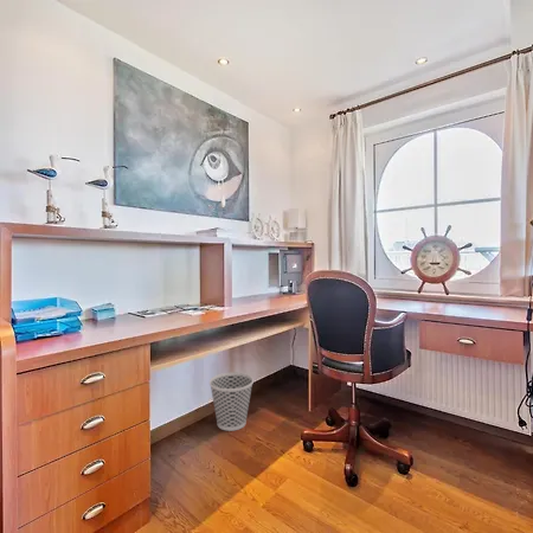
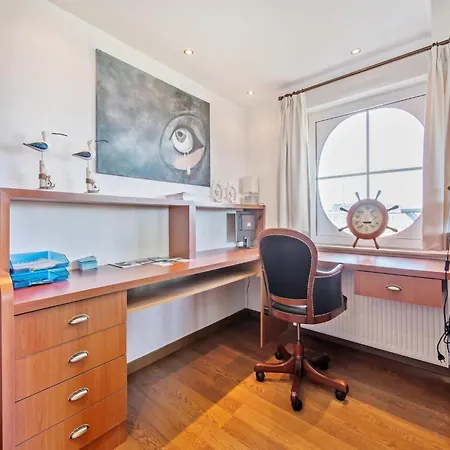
- wastebasket [208,371,255,432]
